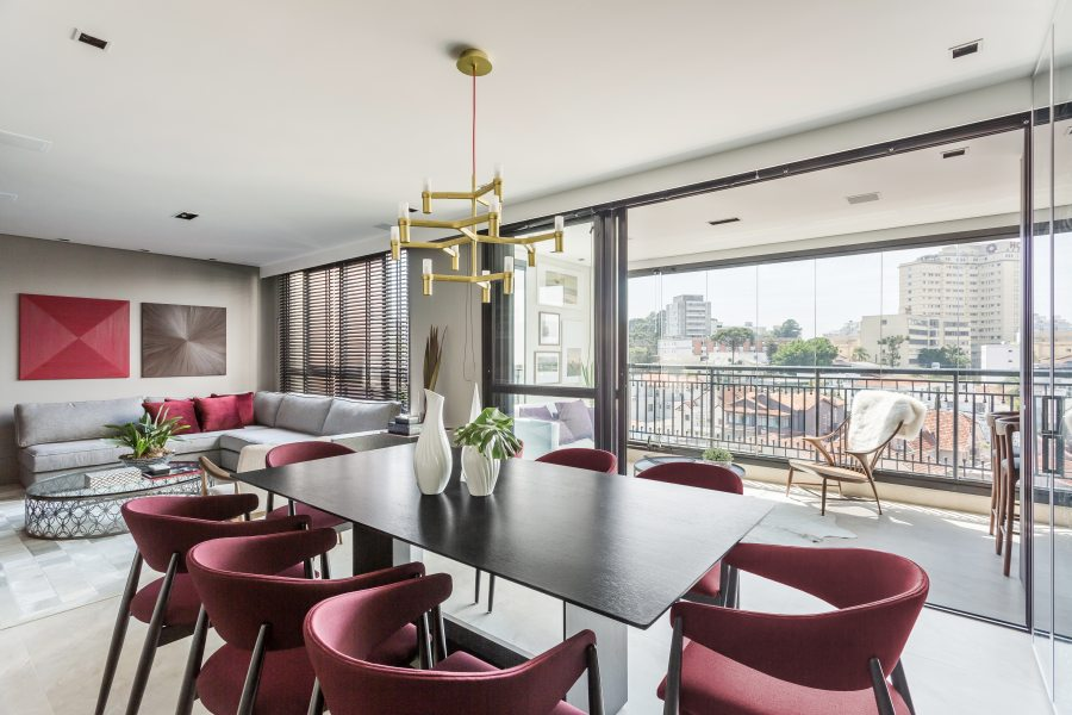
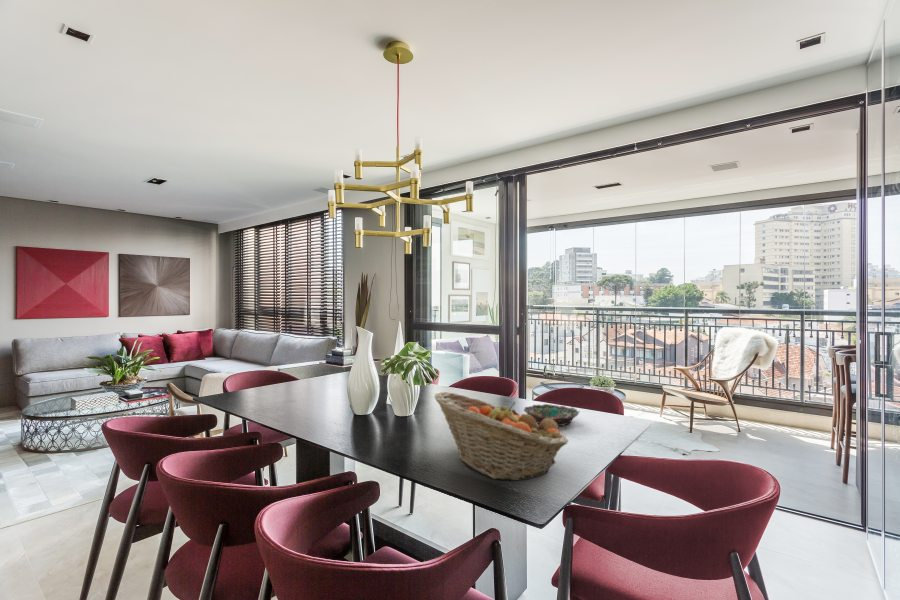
+ fruit basket [434,391,569,481]
+ bowl [523,403,580,427]
